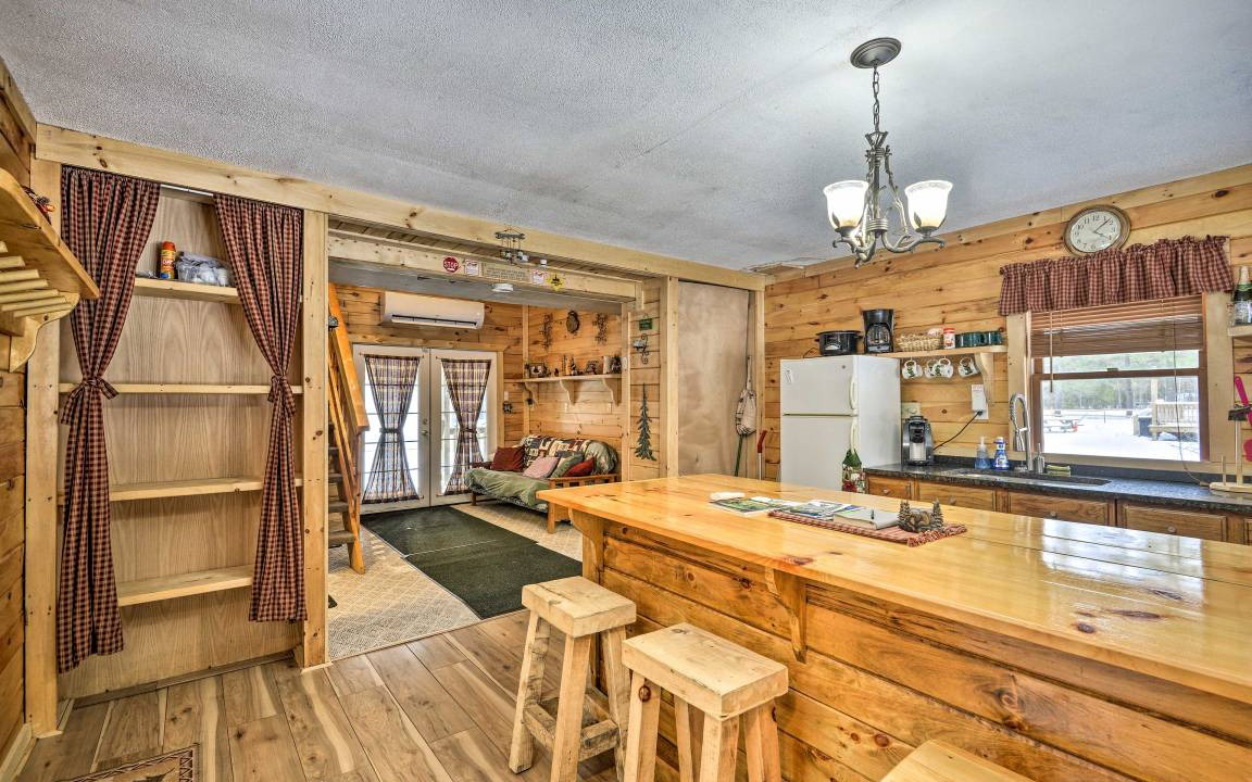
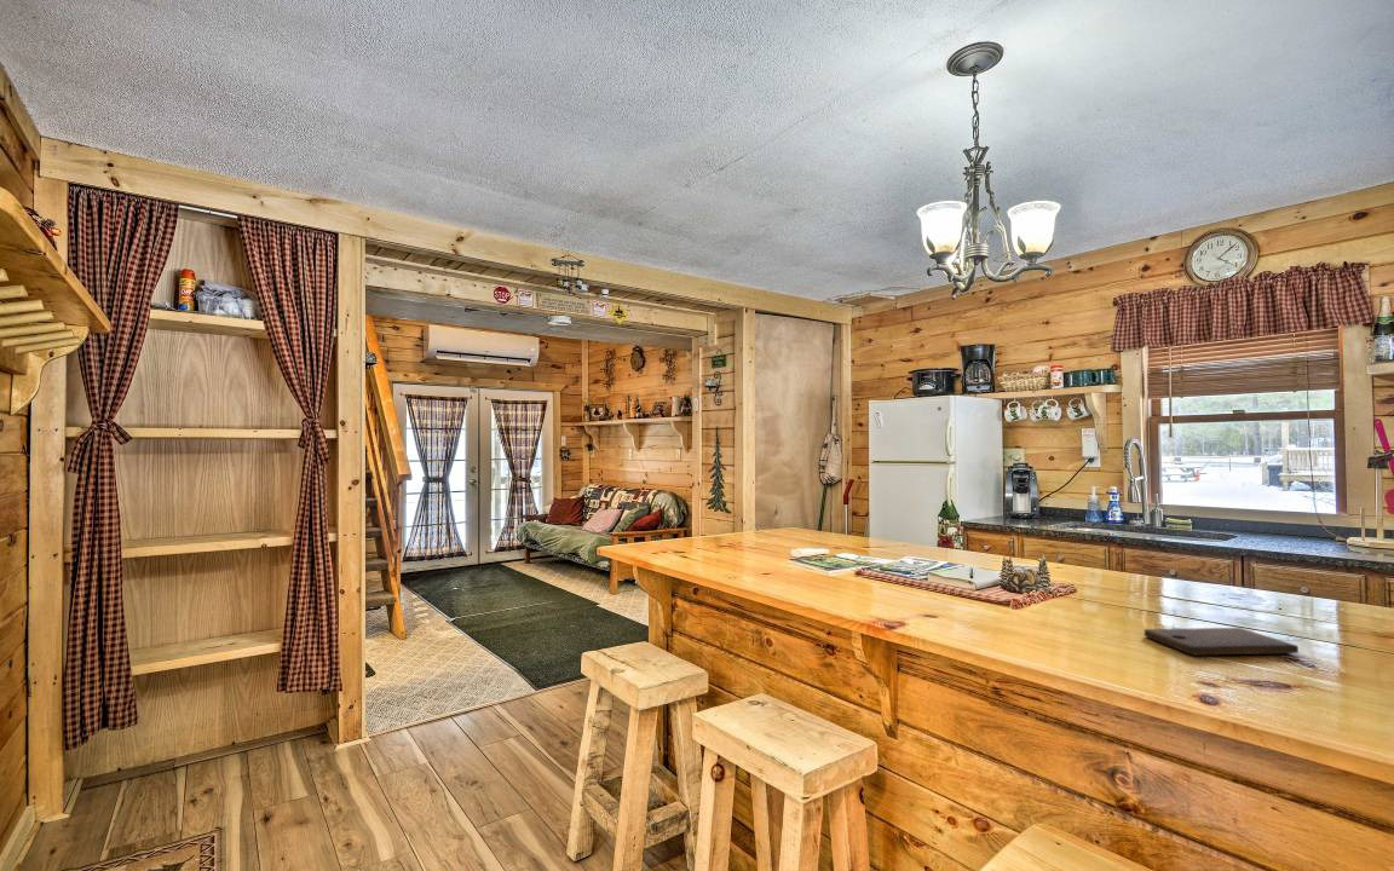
+ cutting board [1144,627,1300,656]
